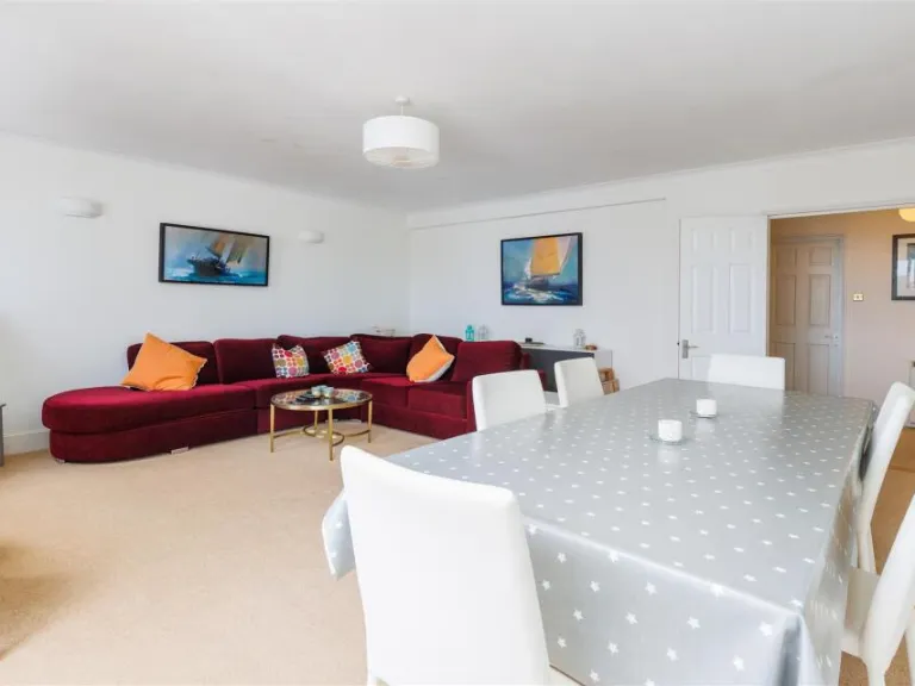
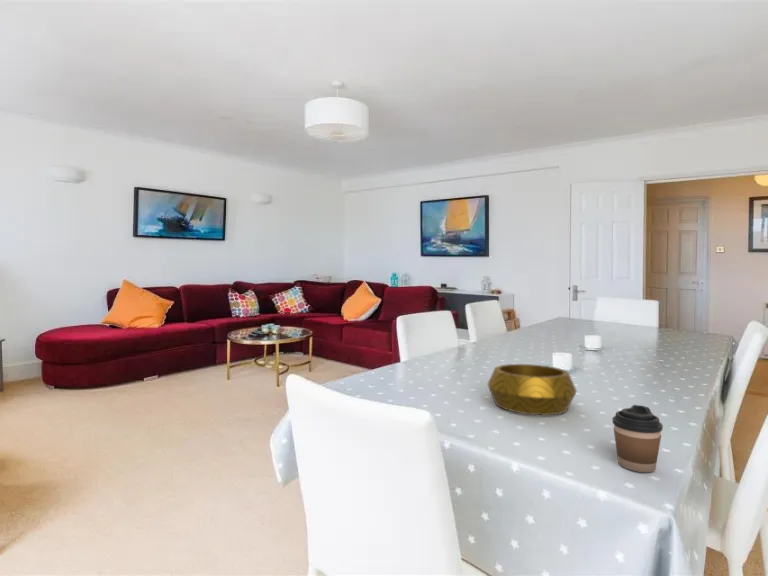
+ coffee cup [611,404,664,473]
+ decorative bowl [486,363,578,416]
